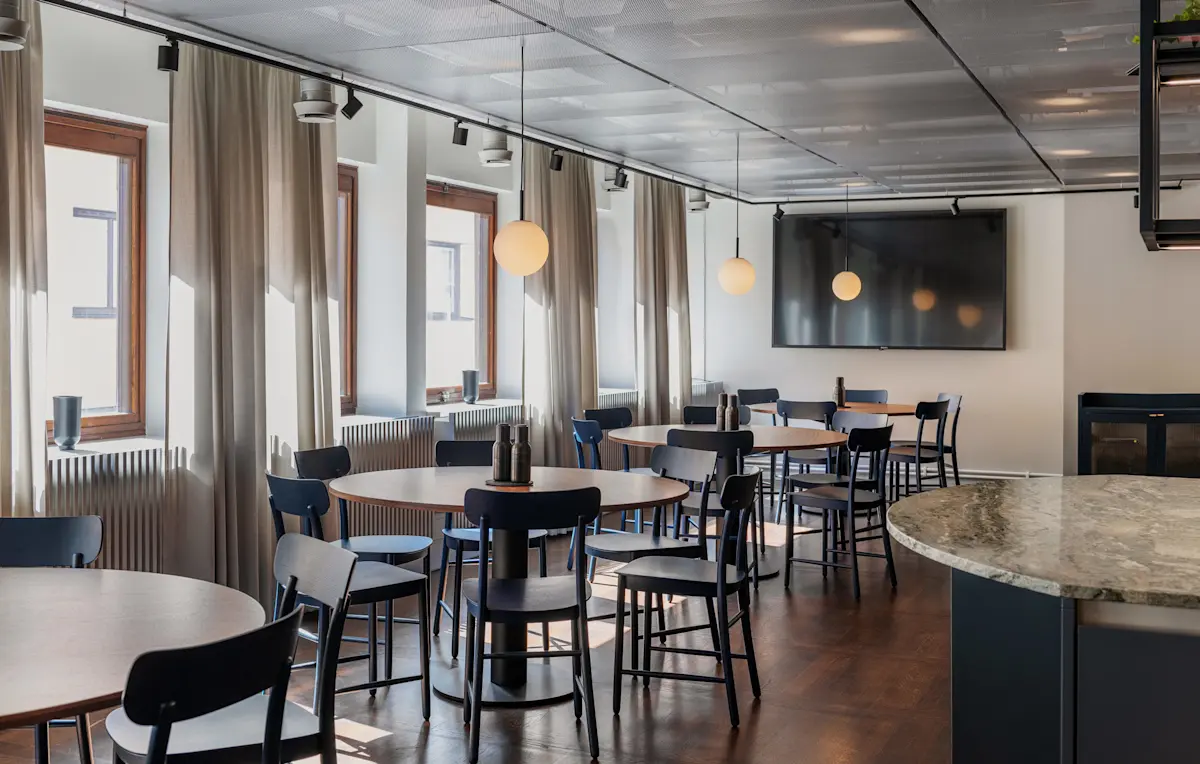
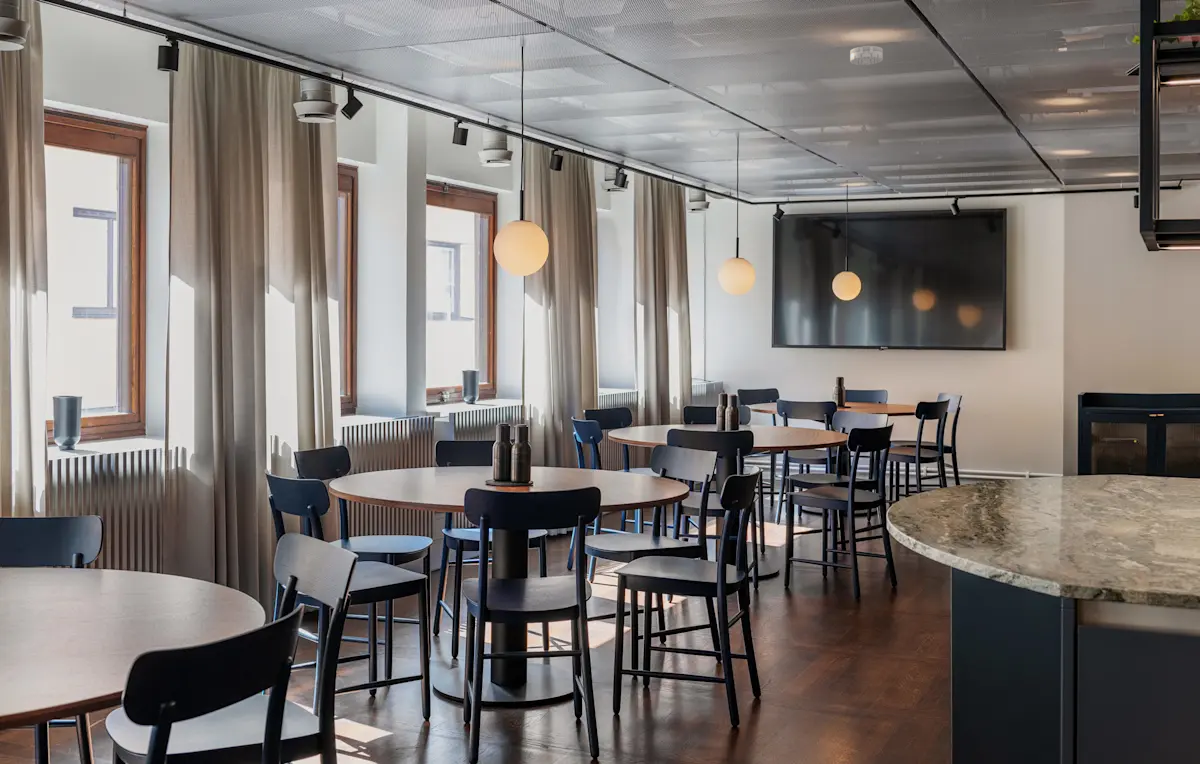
+ smoke detector [849,45,884,66]
